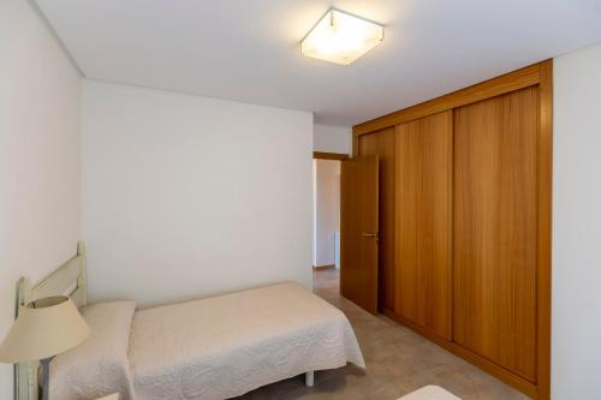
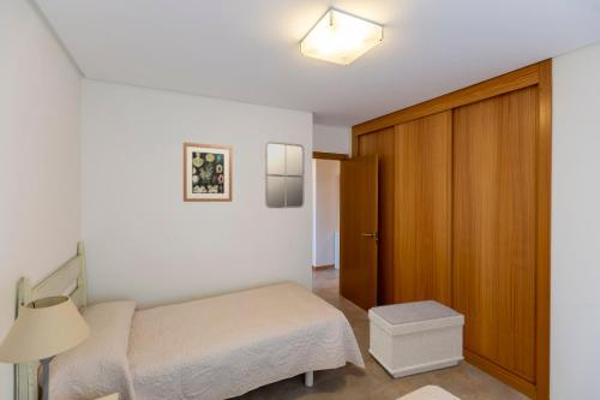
+ bench [367,299,466,380]
+ home mirror [264,141,306,209]
+ wall art [182,142,233,203]
